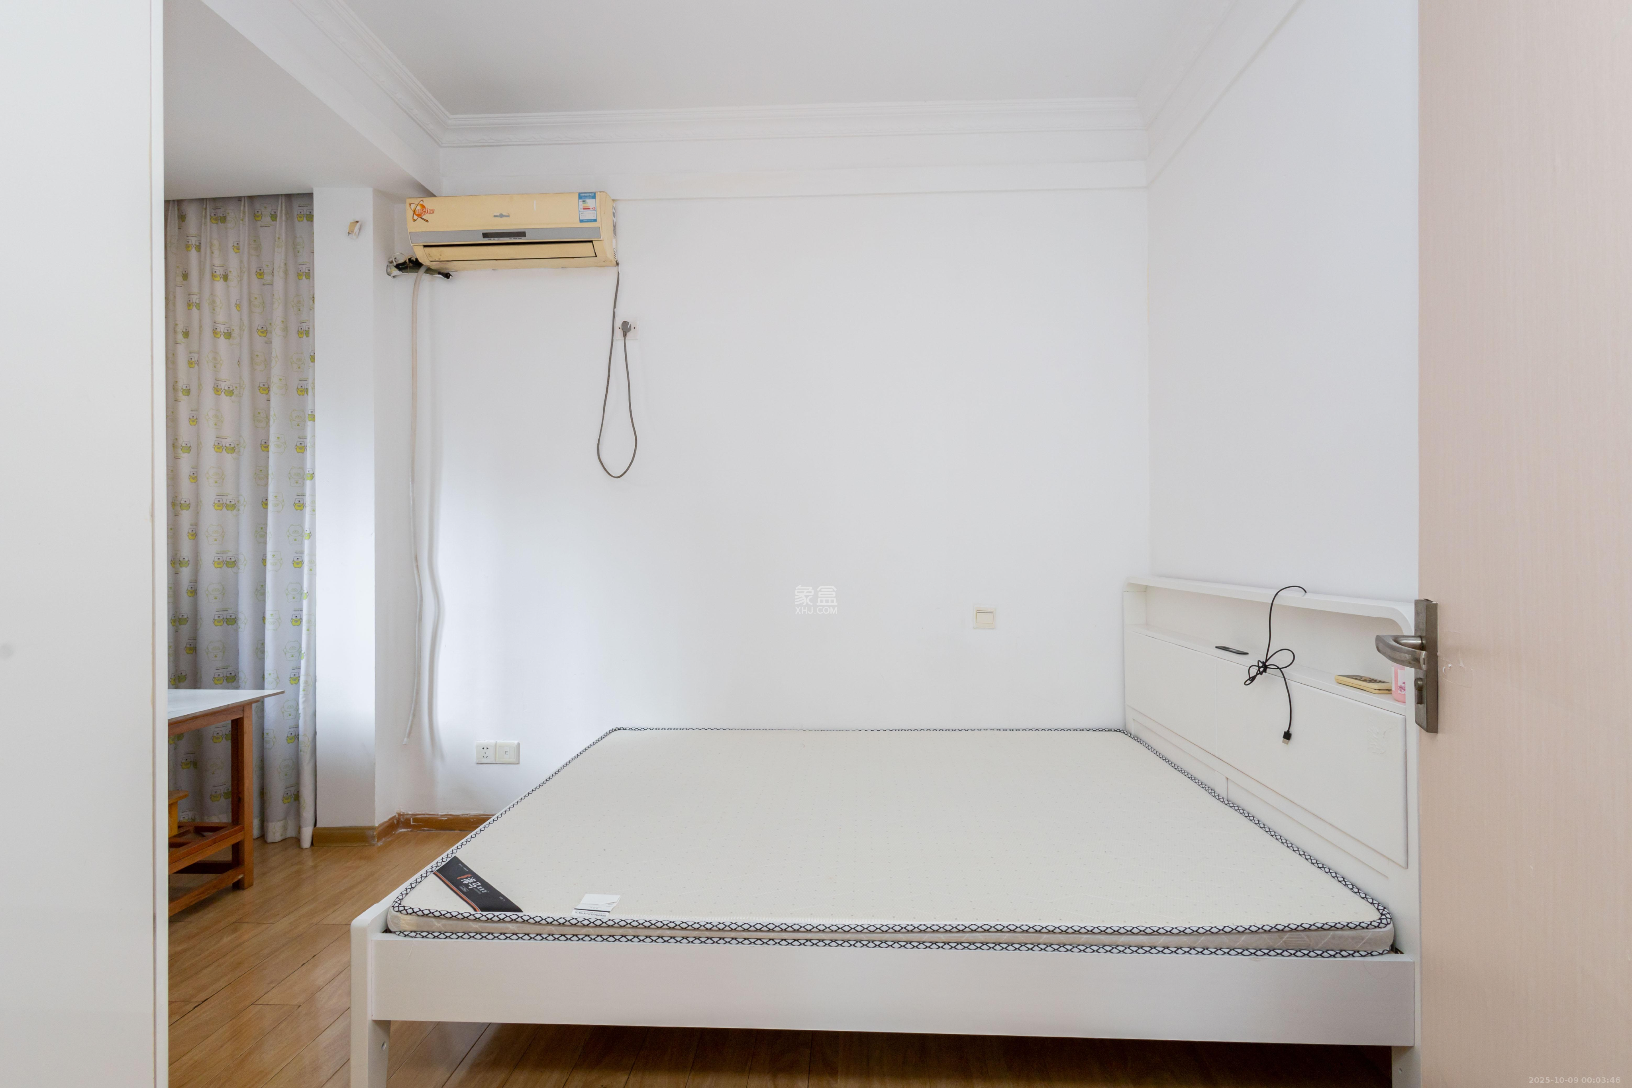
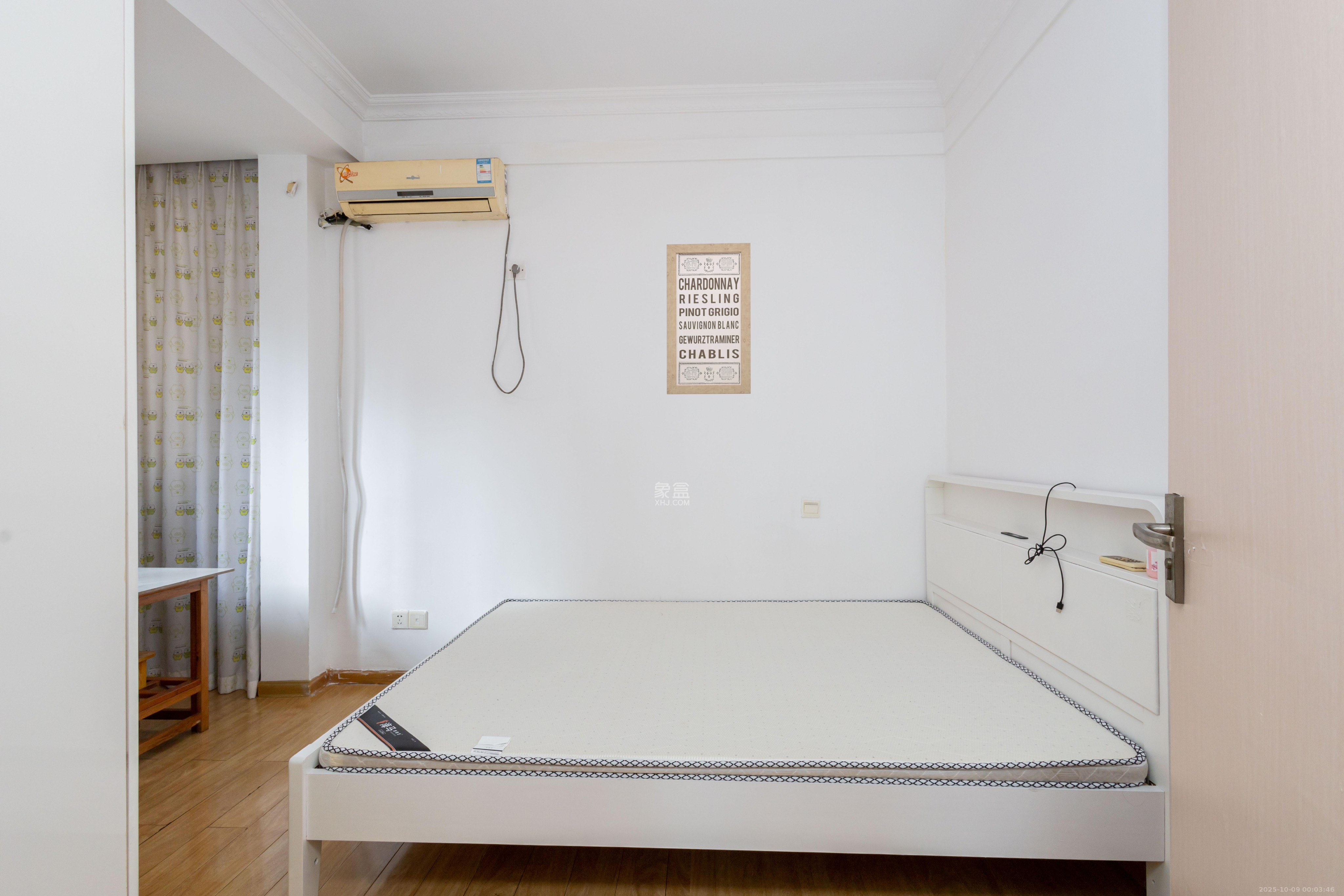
+ wall art [666,243,751,395]
